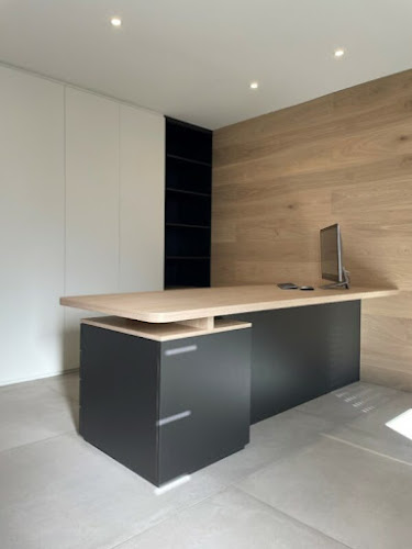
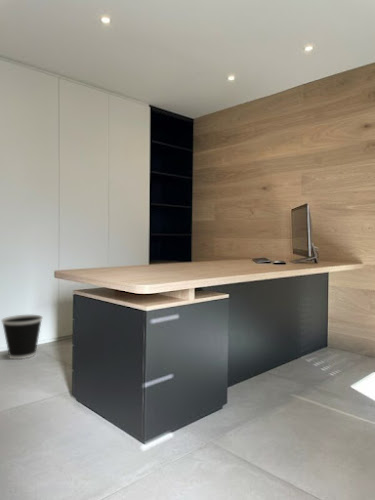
+ wastebasket [0,314,44,360]
